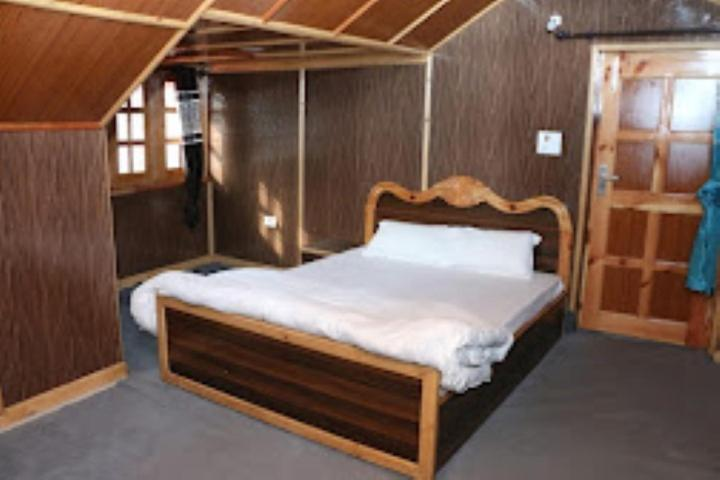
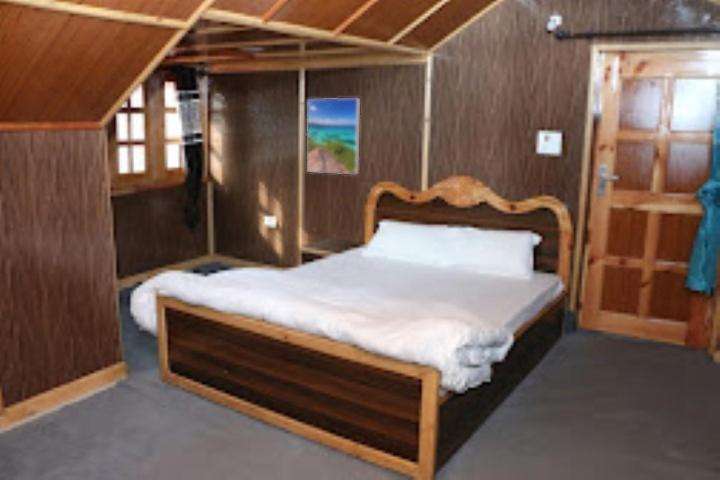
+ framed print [306,97,361,175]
